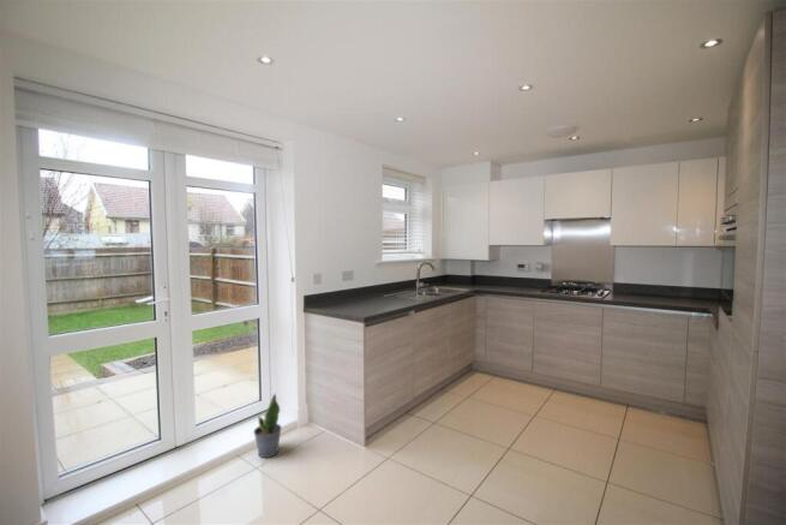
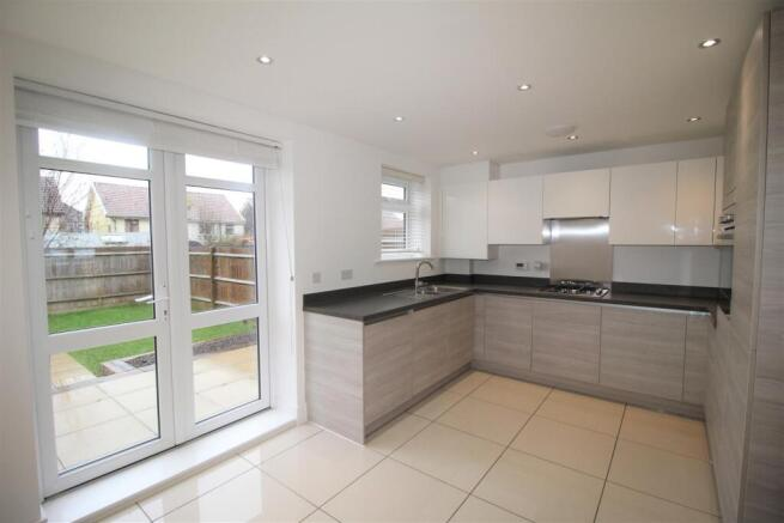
- potted plant [252,393,282,459]
